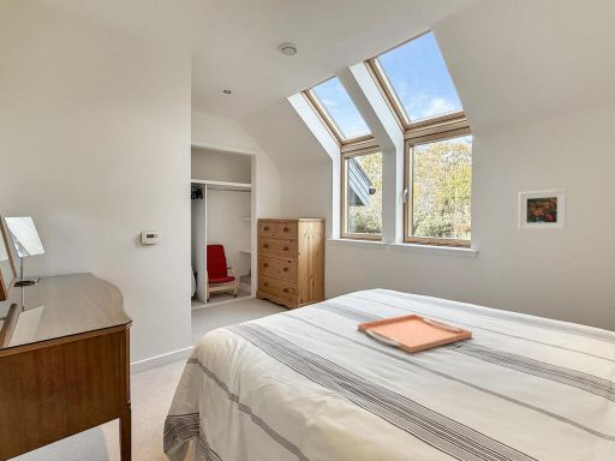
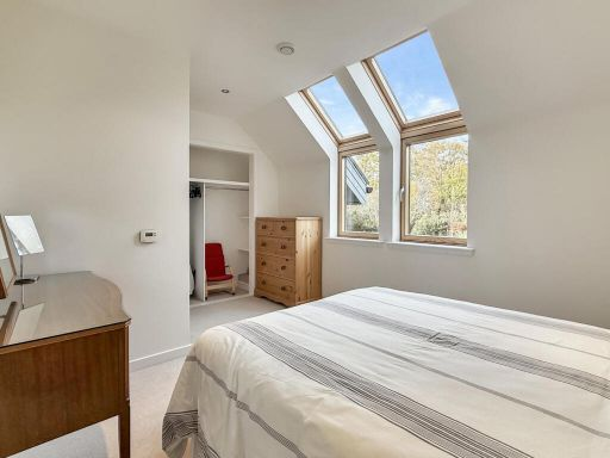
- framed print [518,187,568,230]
- serving tray [357,313,473,354]
